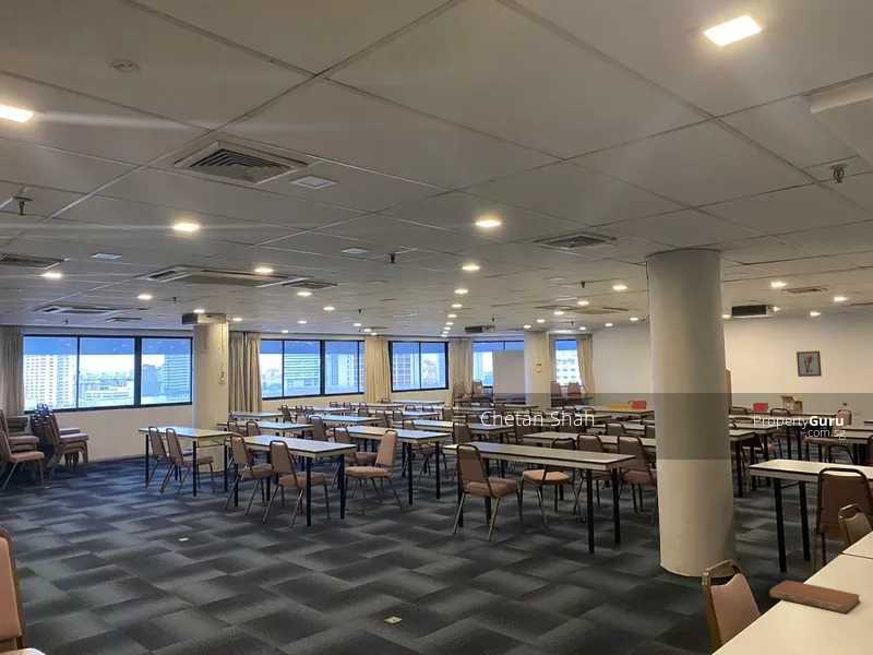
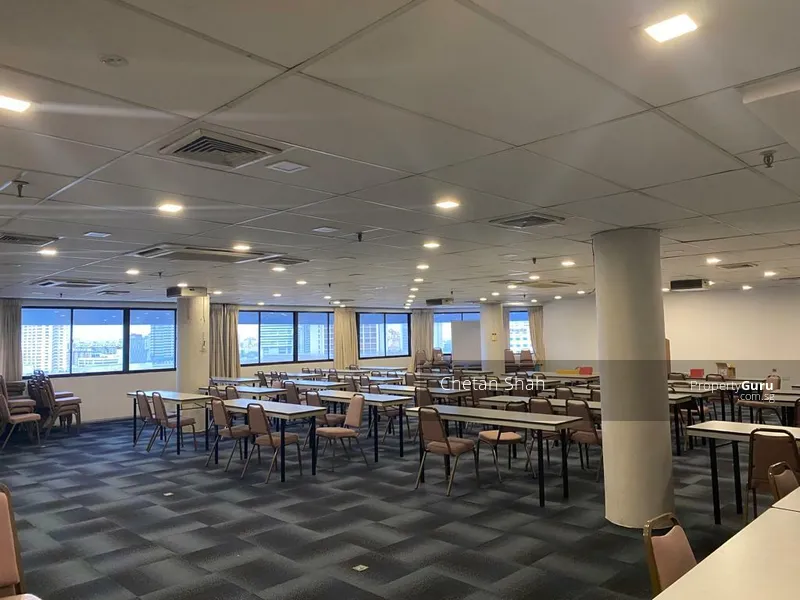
- notebook [768,580,861,615]
- wall art [796,350,823,378]
